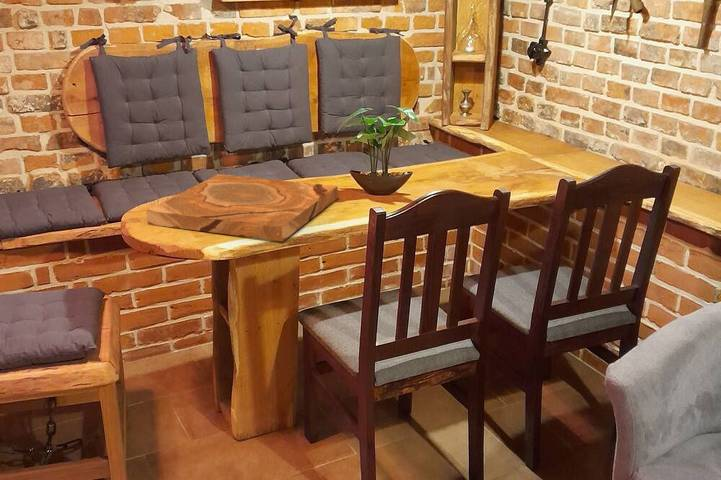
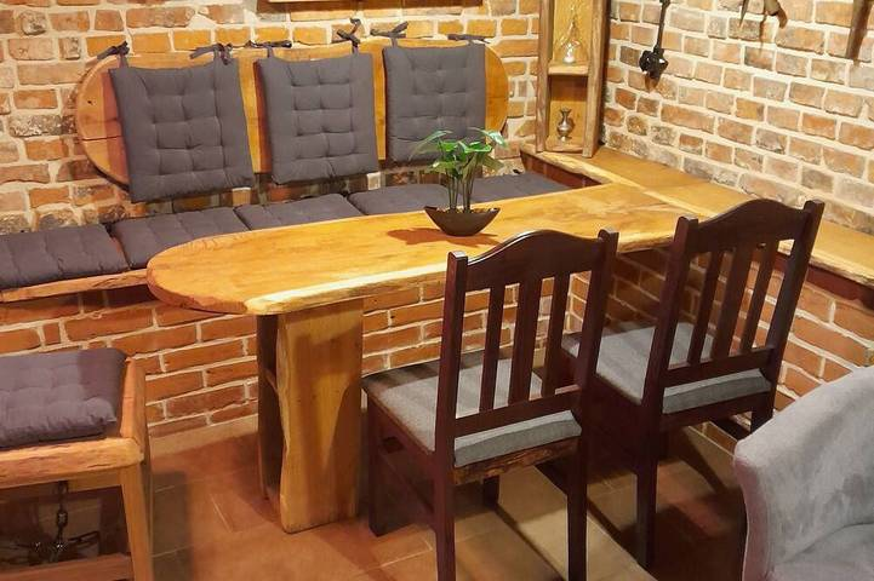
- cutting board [145,173,339,242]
